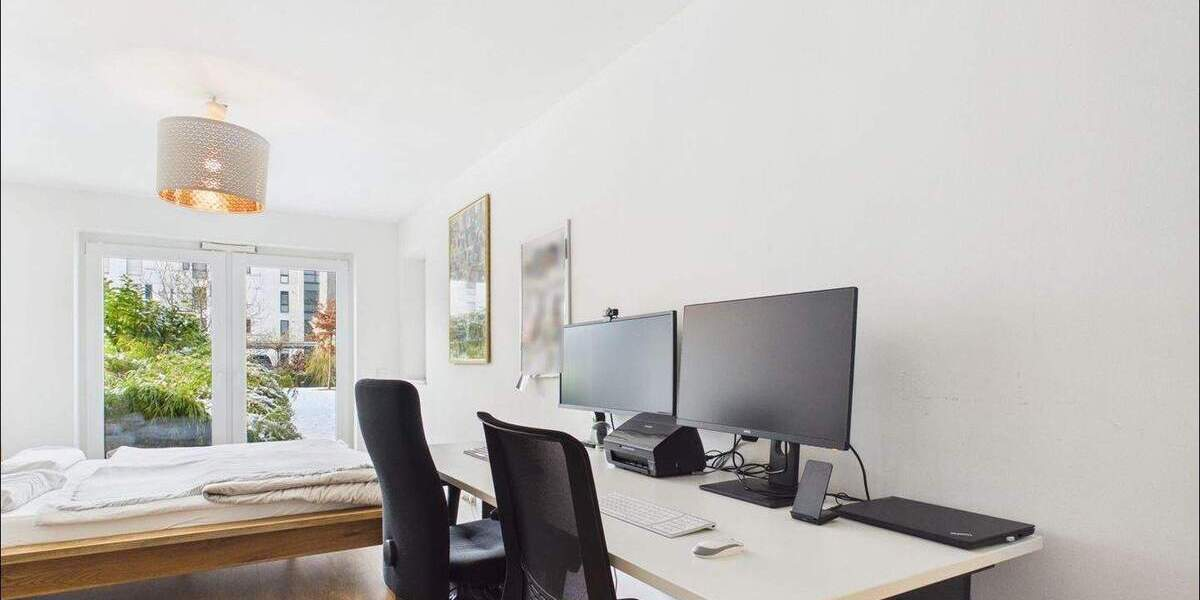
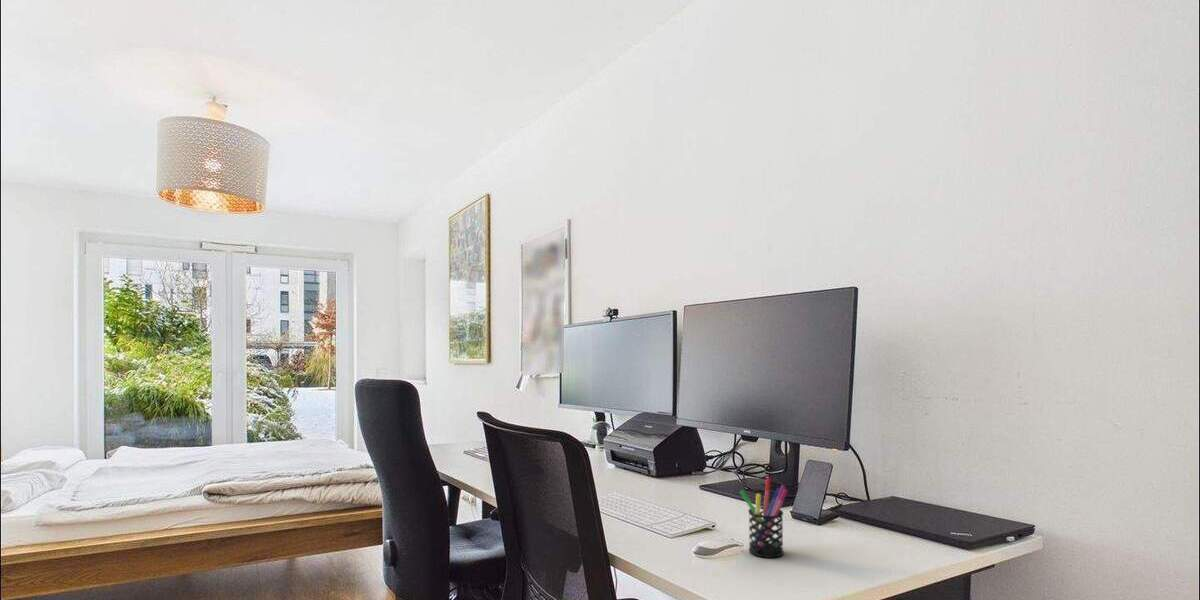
+ pen holder [739,477,789,559]
